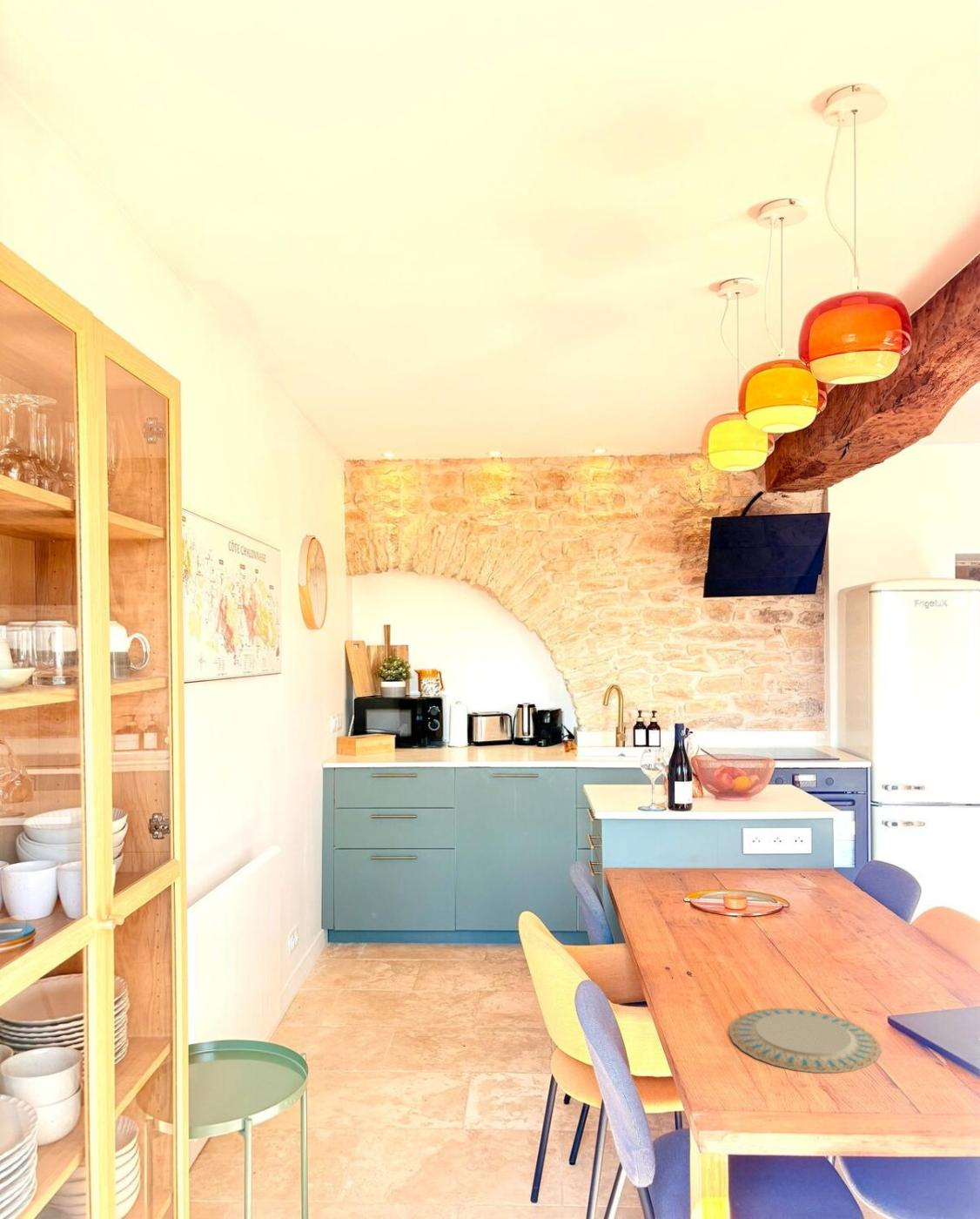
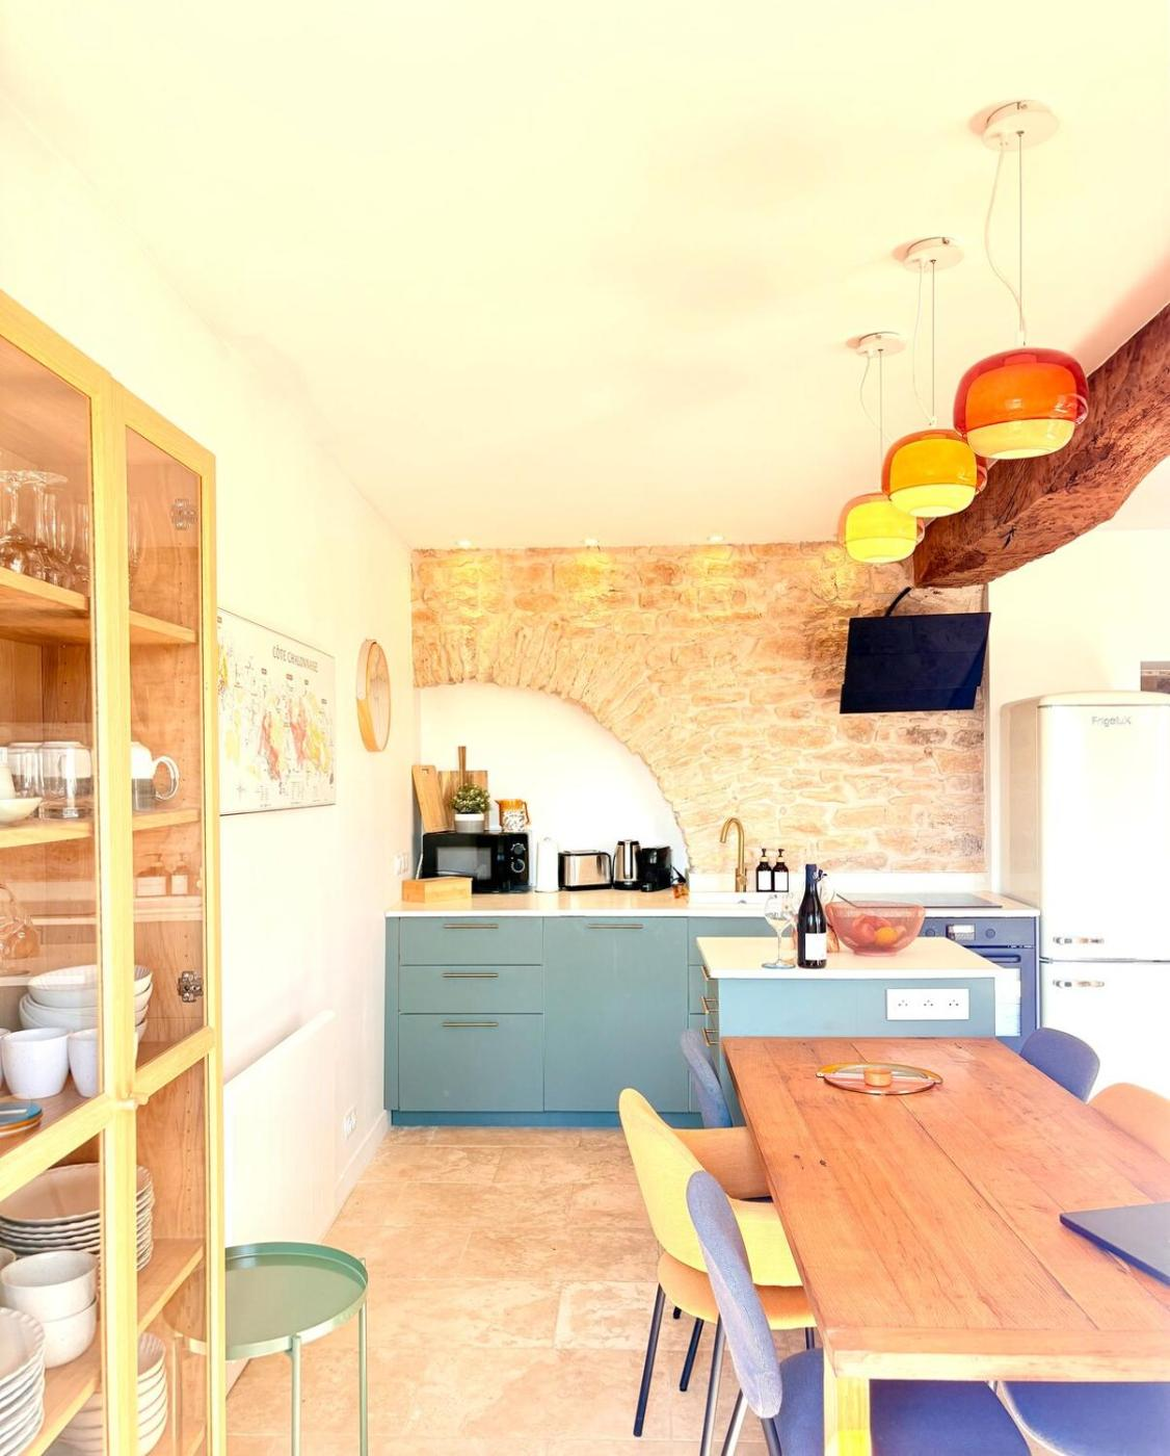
- chinaware [728,1007,882,1074]
